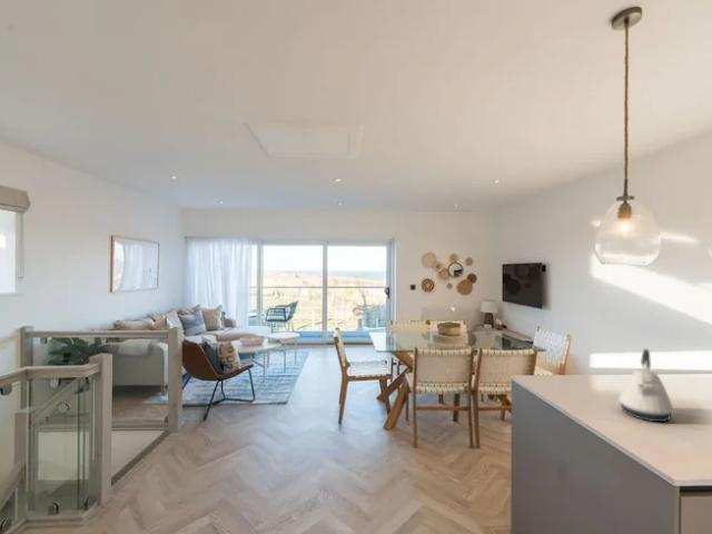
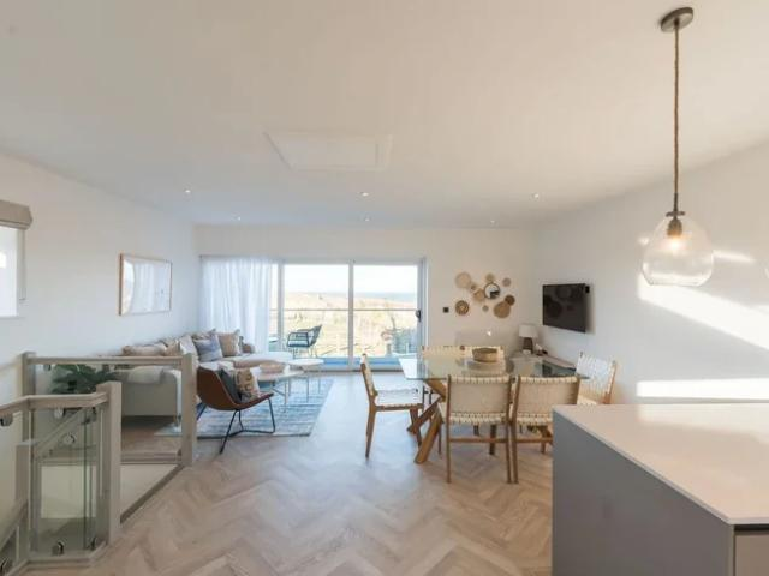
- kettle [617,348,674,423]
